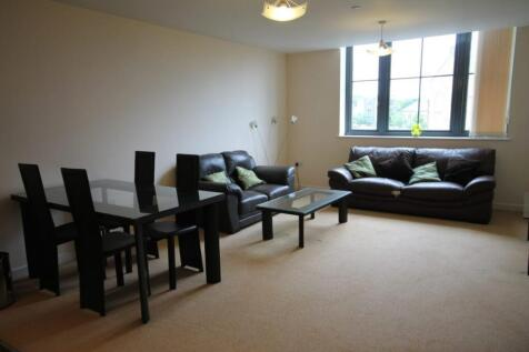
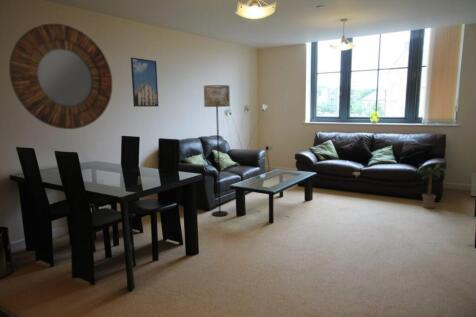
+ home mirror [8,23,113,130]
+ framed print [130,57,159,108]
+ floor lamp [203,84,231,217]
+ potted plant [414,162,451,209]
